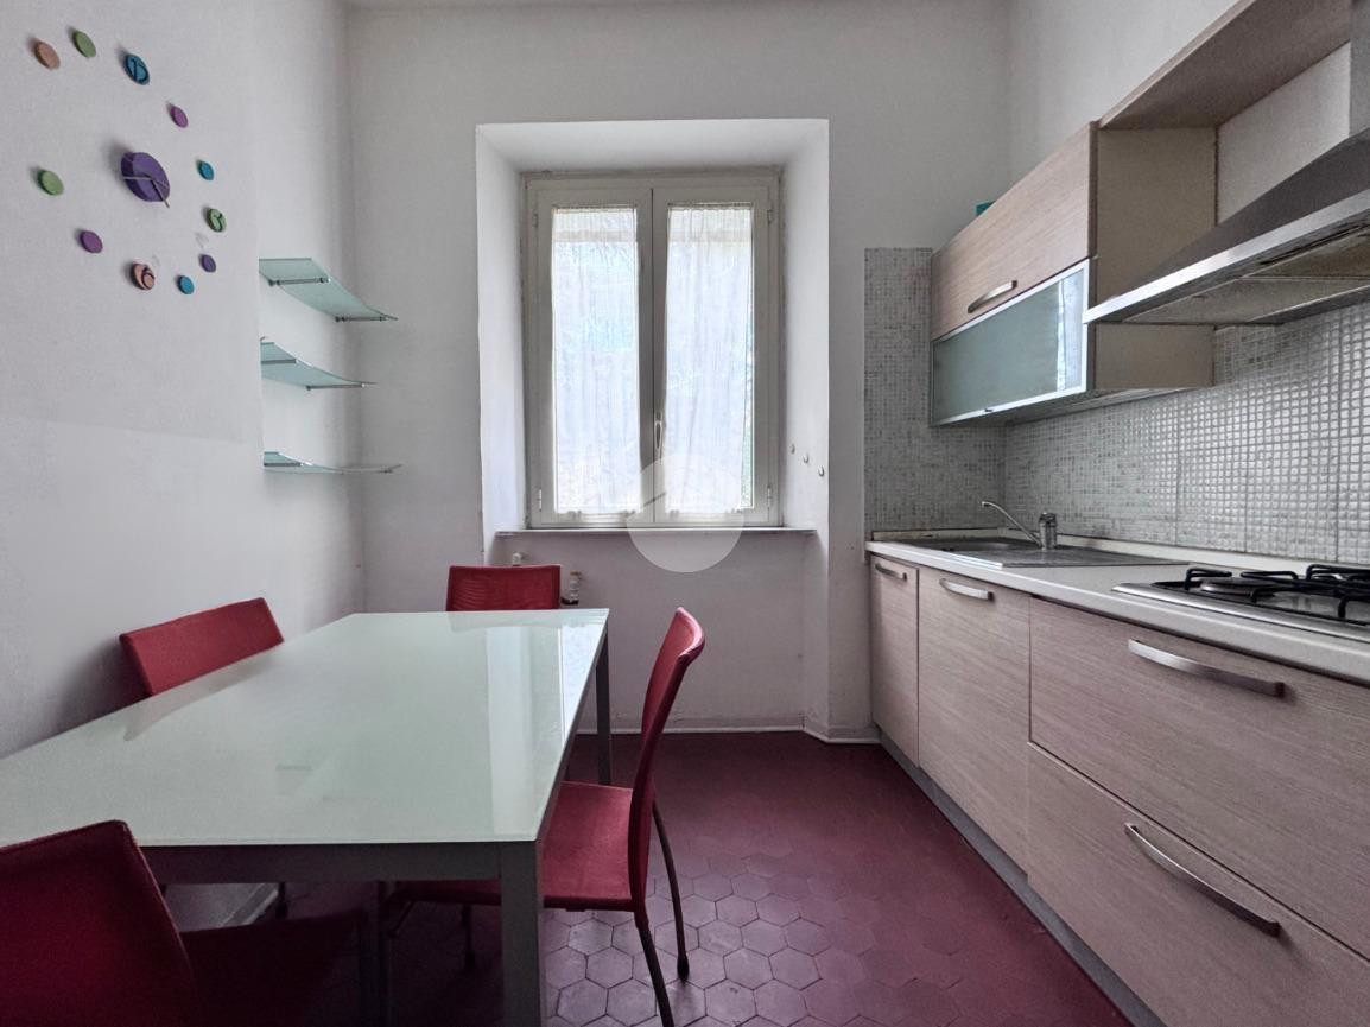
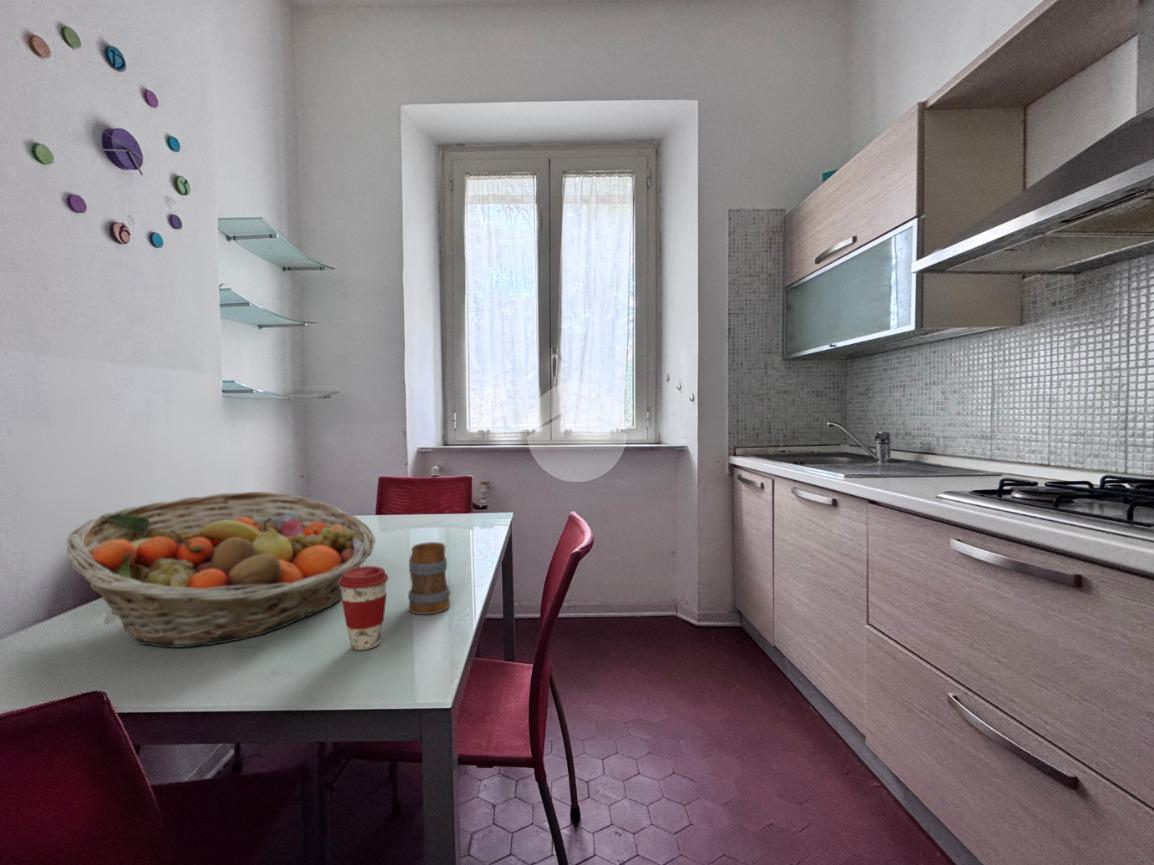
+ mug [407,541,452,616]
+ coffee cup [339,565,389,651]
+ fruit basket [65,490,376,649]
